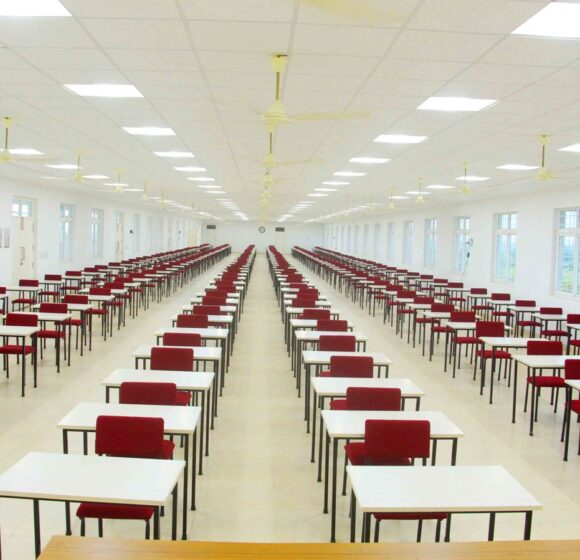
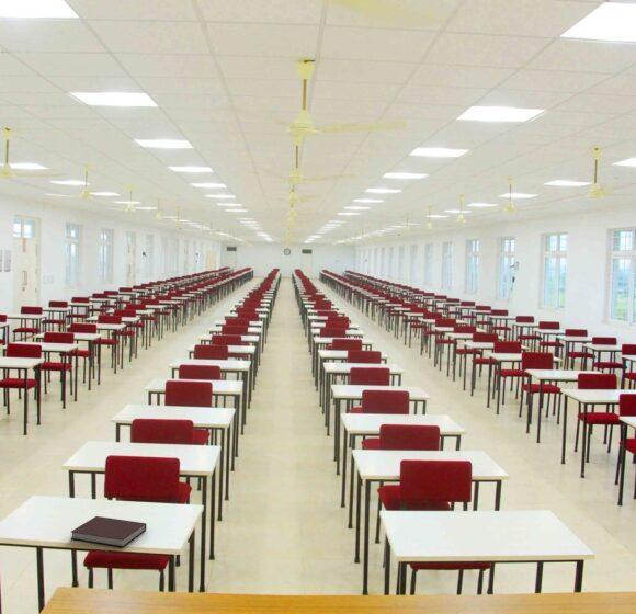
+ notebook [70,515,147,548]
